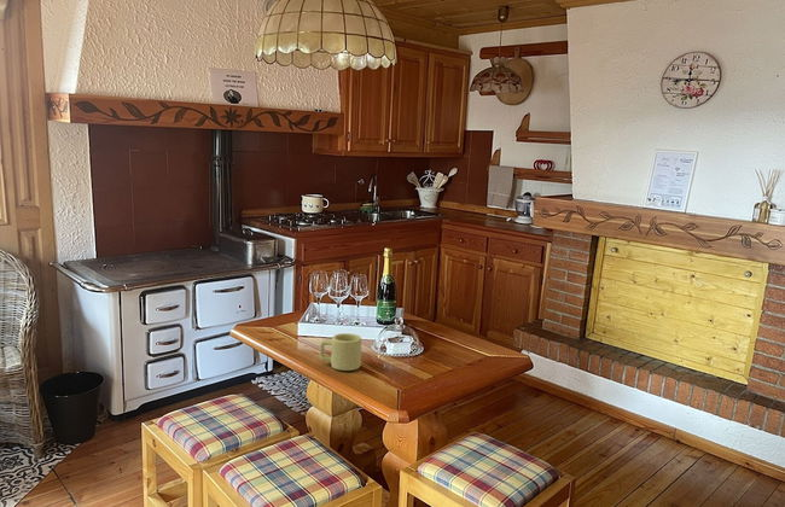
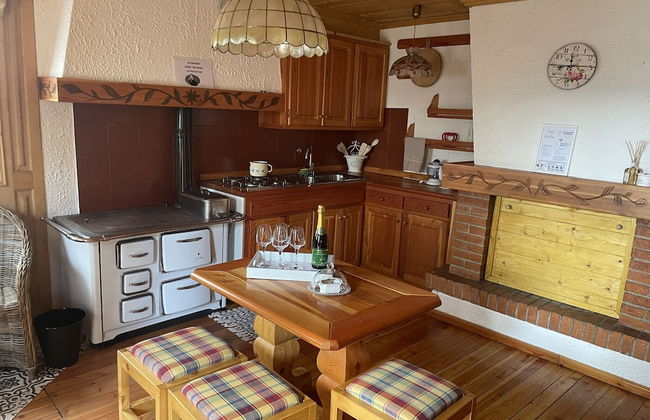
- cup [319,332,362,372]
